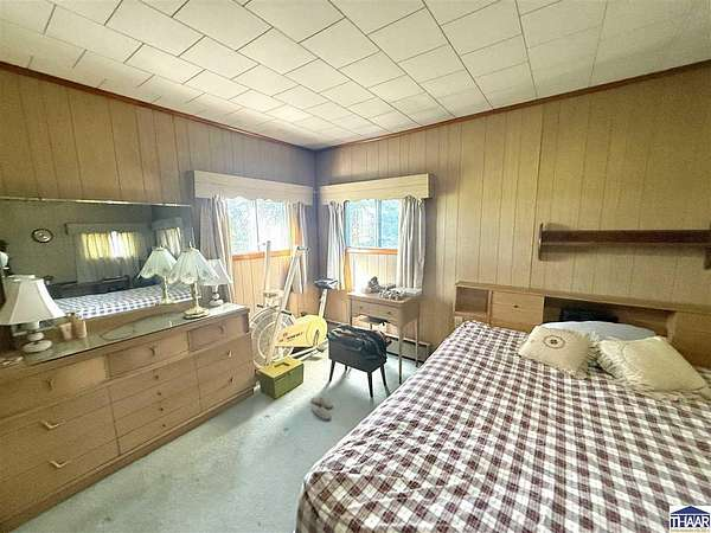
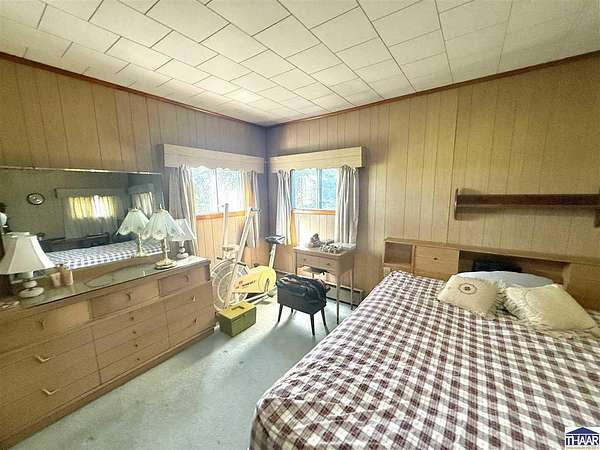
- slippers [310,396,334,420]
